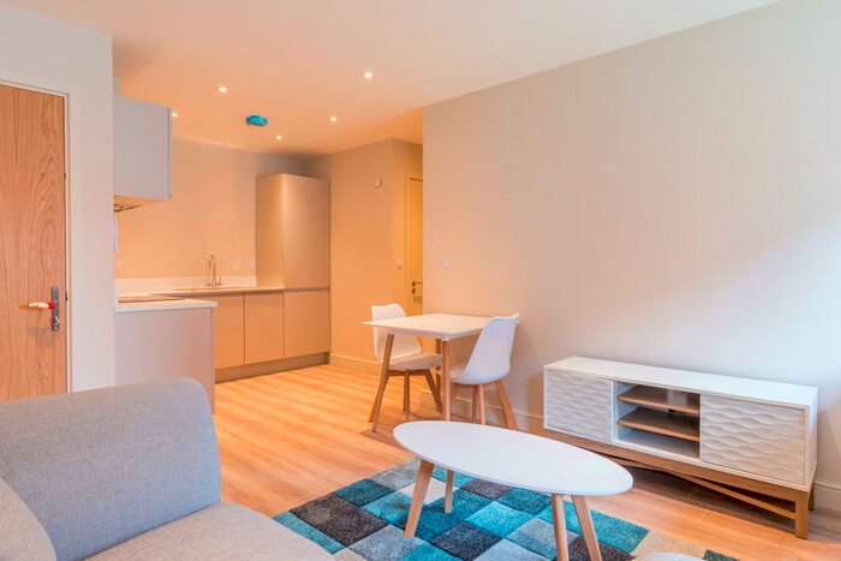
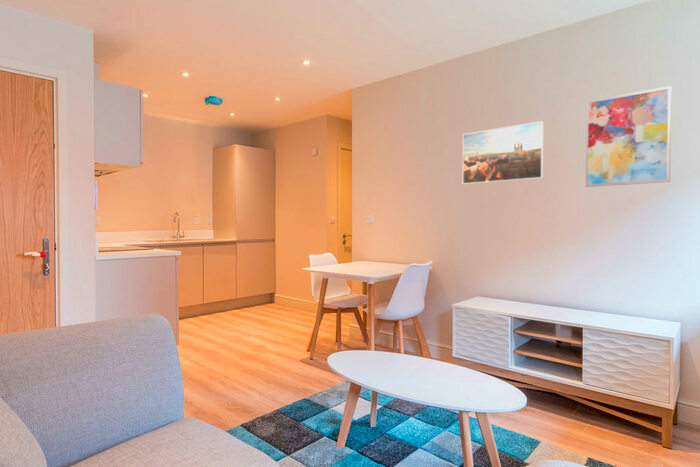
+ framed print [462,120,545,185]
+ wall art [585,85,672,188]
